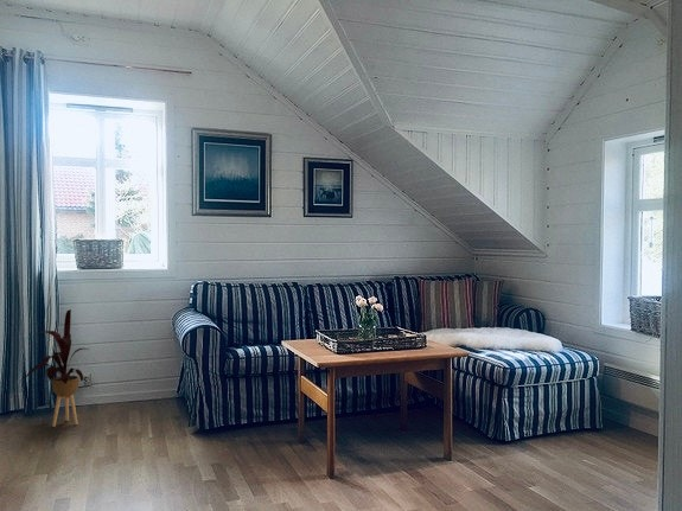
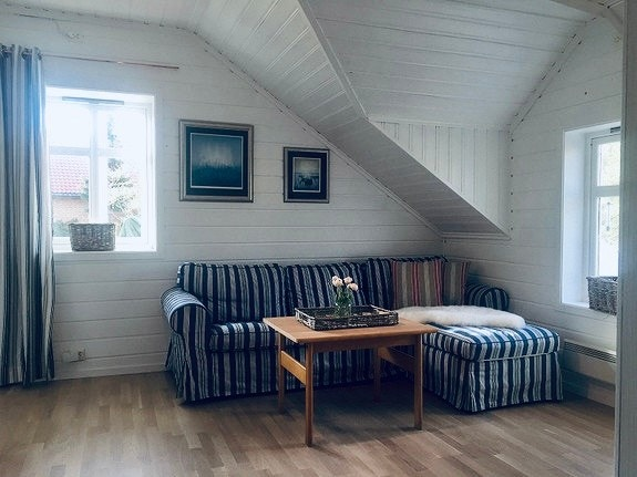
- house plant [24,308,90,428]
